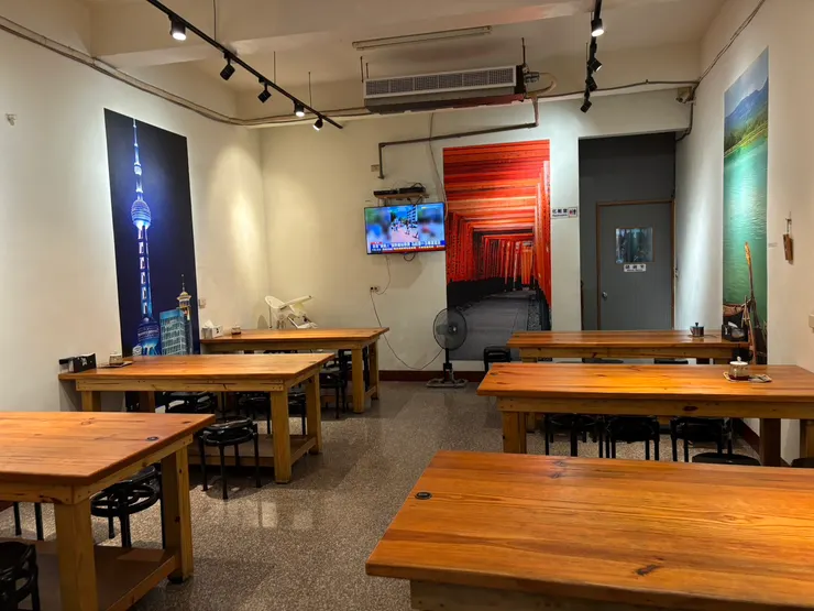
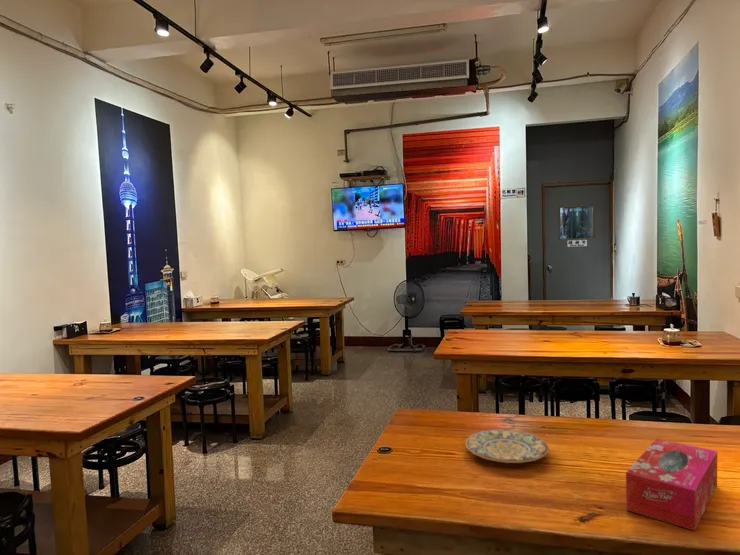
+ plate [465,429,550,464]
+ tissue box [625,437,718,532]
